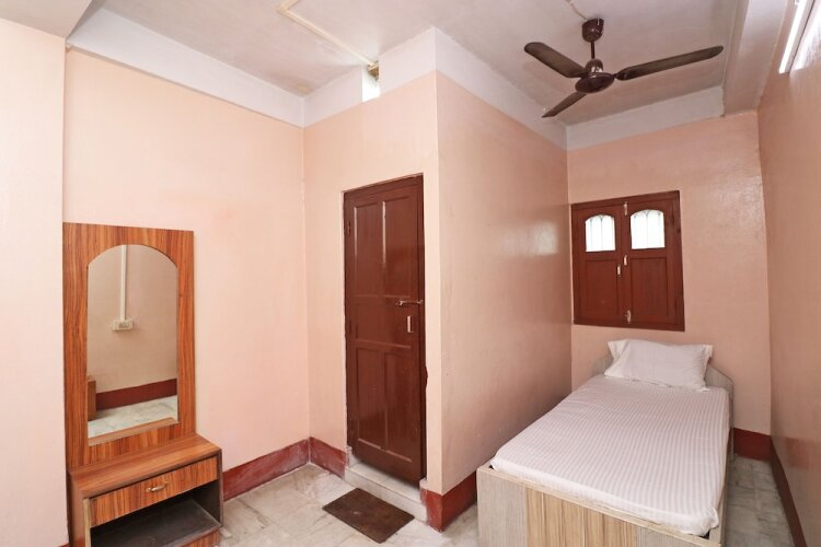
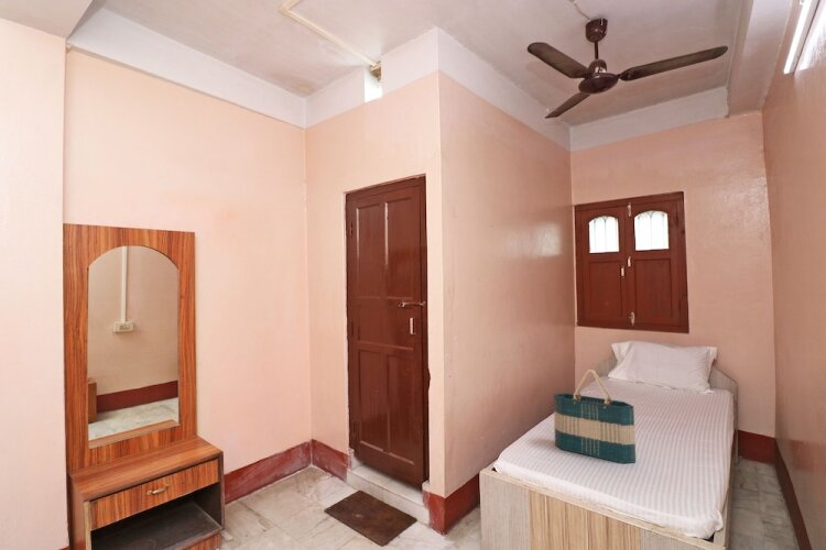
+ tote bag [553,369,637,464]
